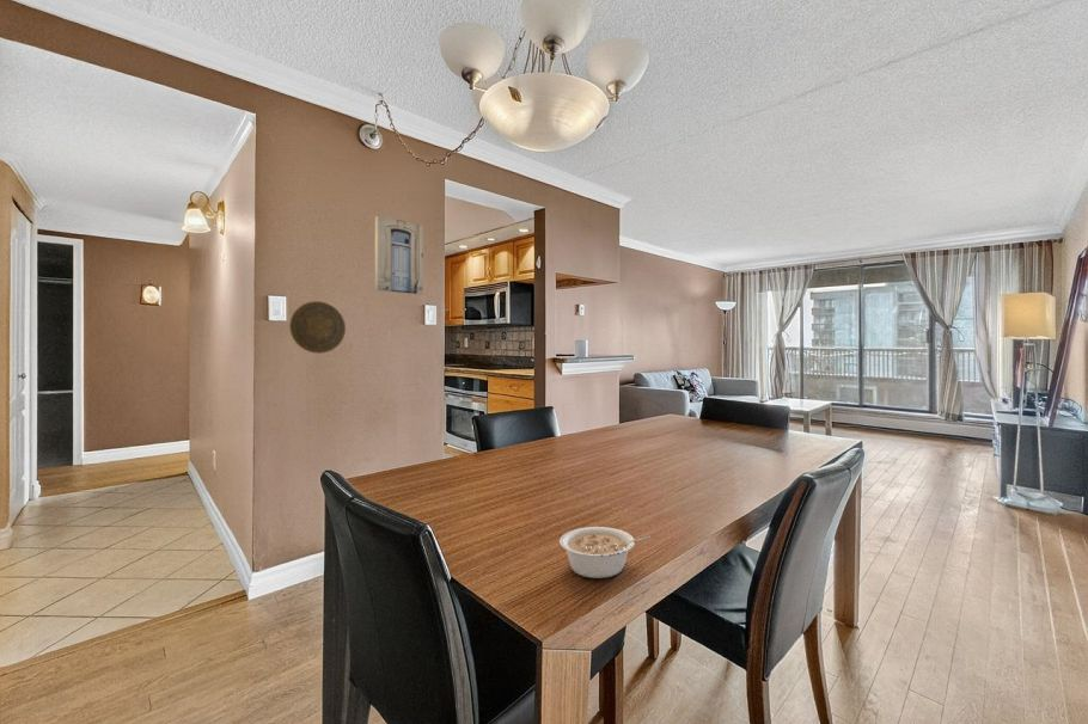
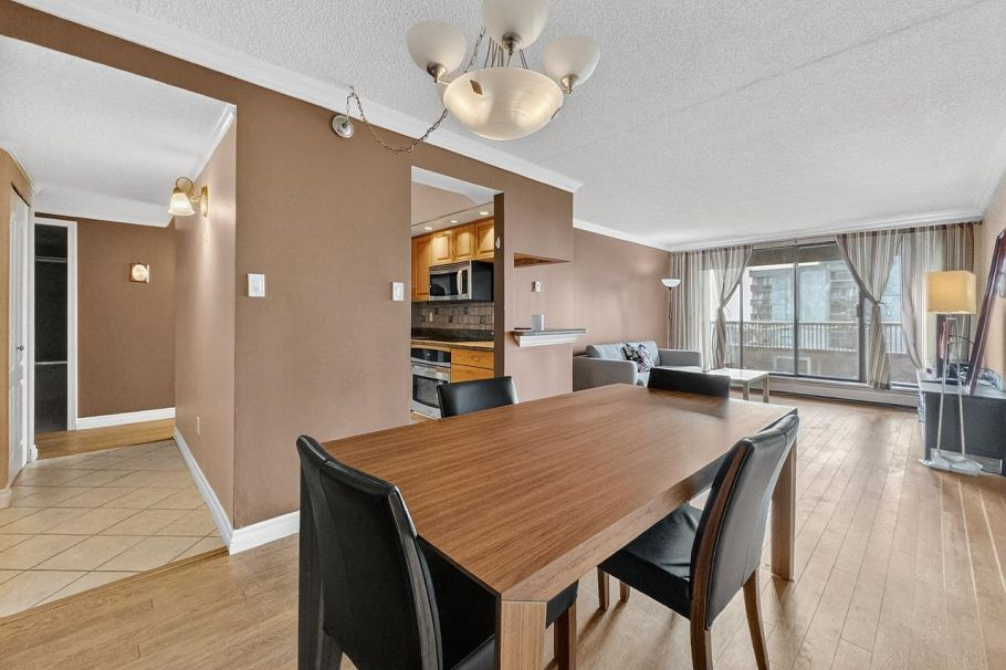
- decorative plate [288,300,347,355]
- wall art [374,215,424,296]
- legume [558,526,652,579]
